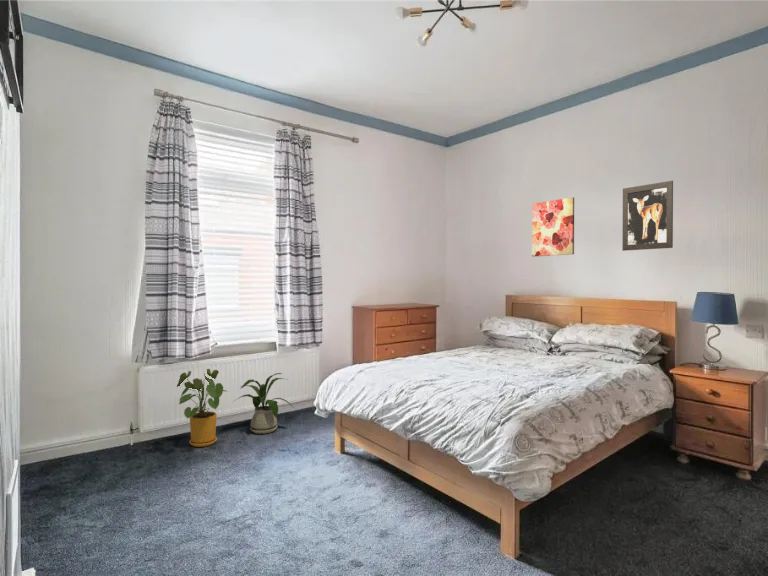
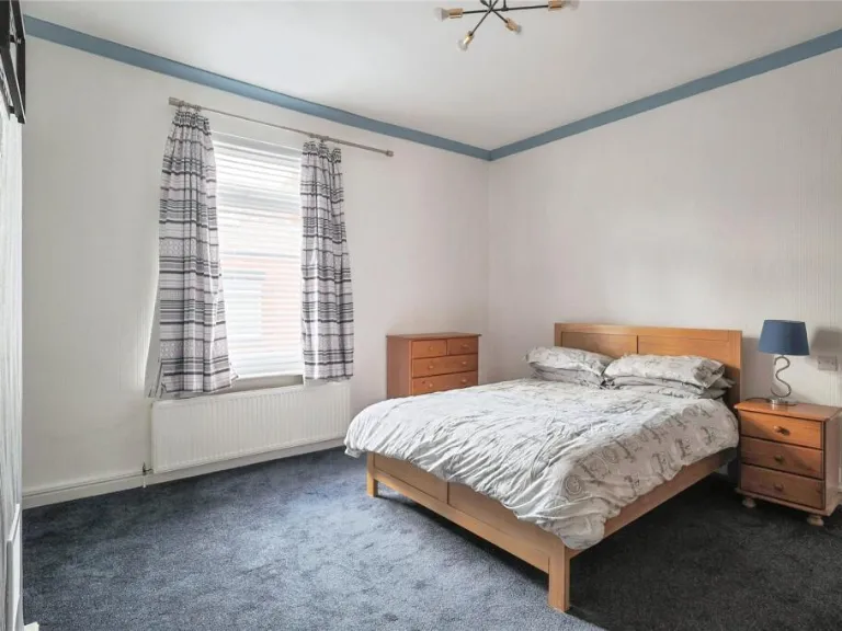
- wall art [621,180,674,252]
- house plant [176,368,230,448]
- wall art [531,196,575,258]
- house plant [233,372,295,435]
